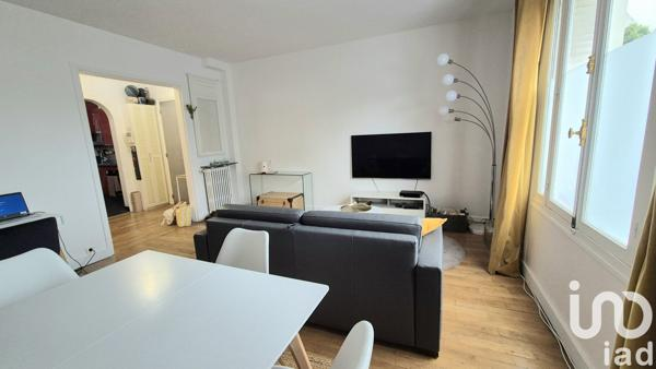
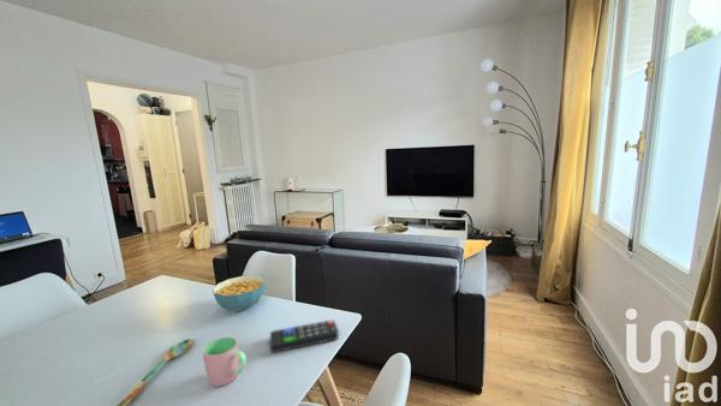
+ cereal bowl [211,274,267,312]
+ remote control [269,320,340,353]
+ cup [202,335,248,388]
+ spoon [115,338,195,406]
